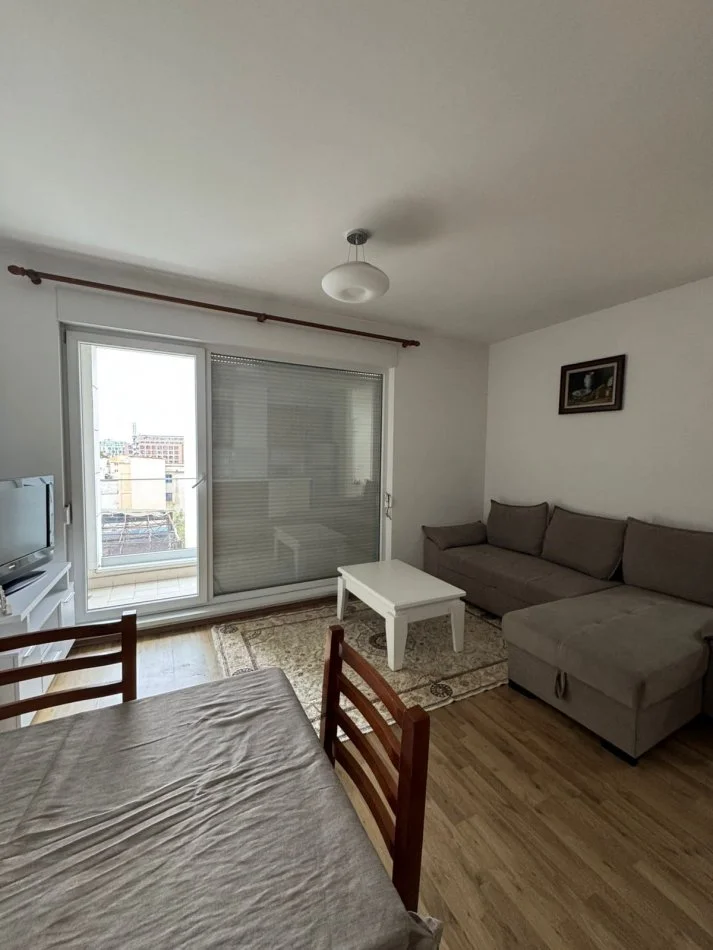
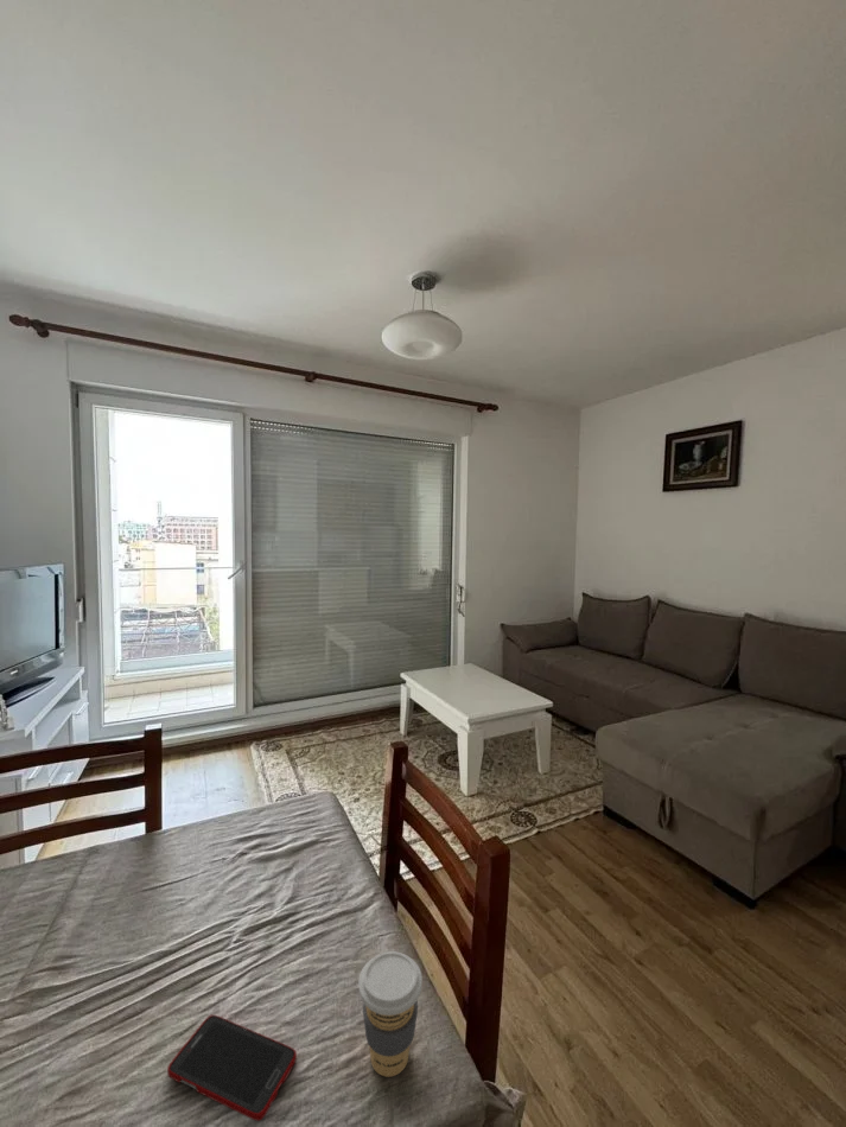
+ cell phone [166,1013,298,1122]
+ coffee cup [357,950,424,1078]
